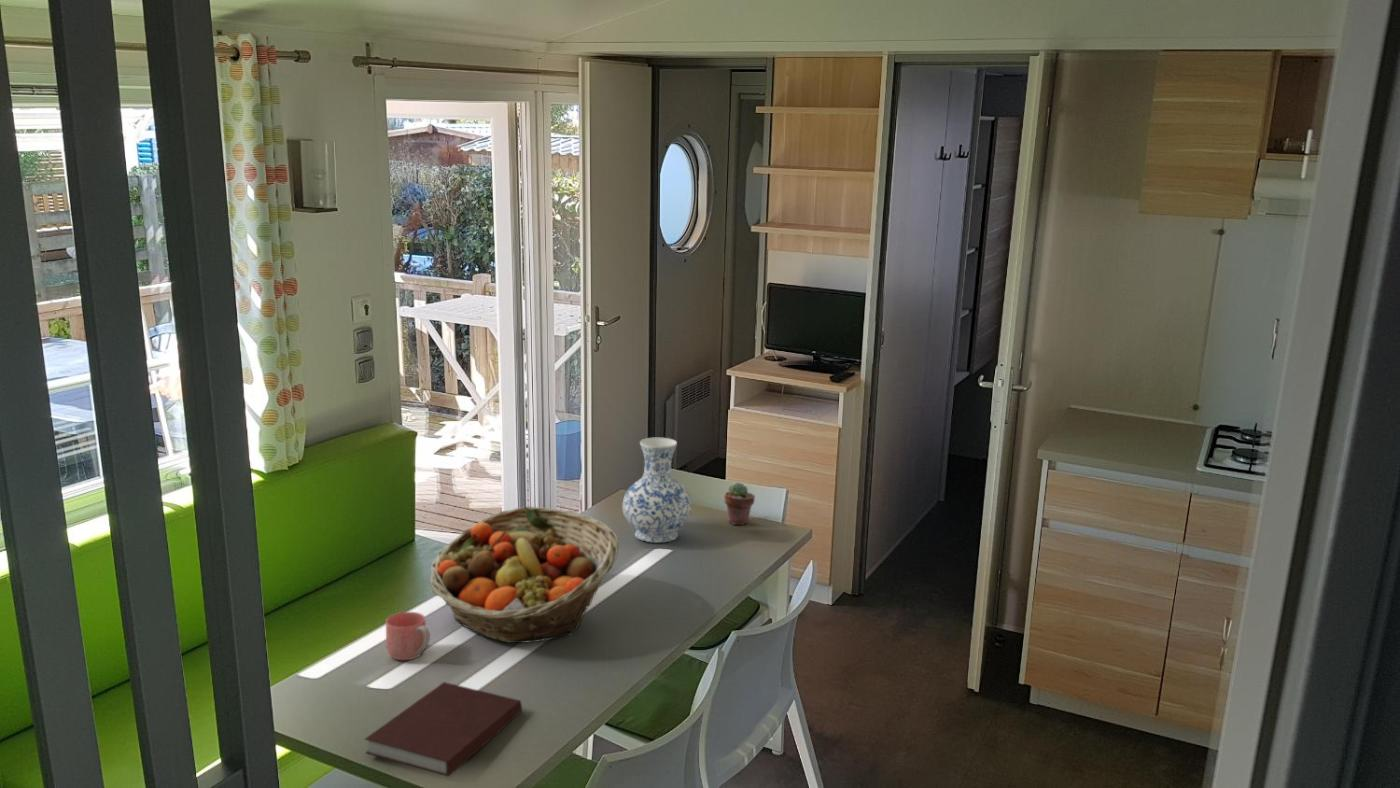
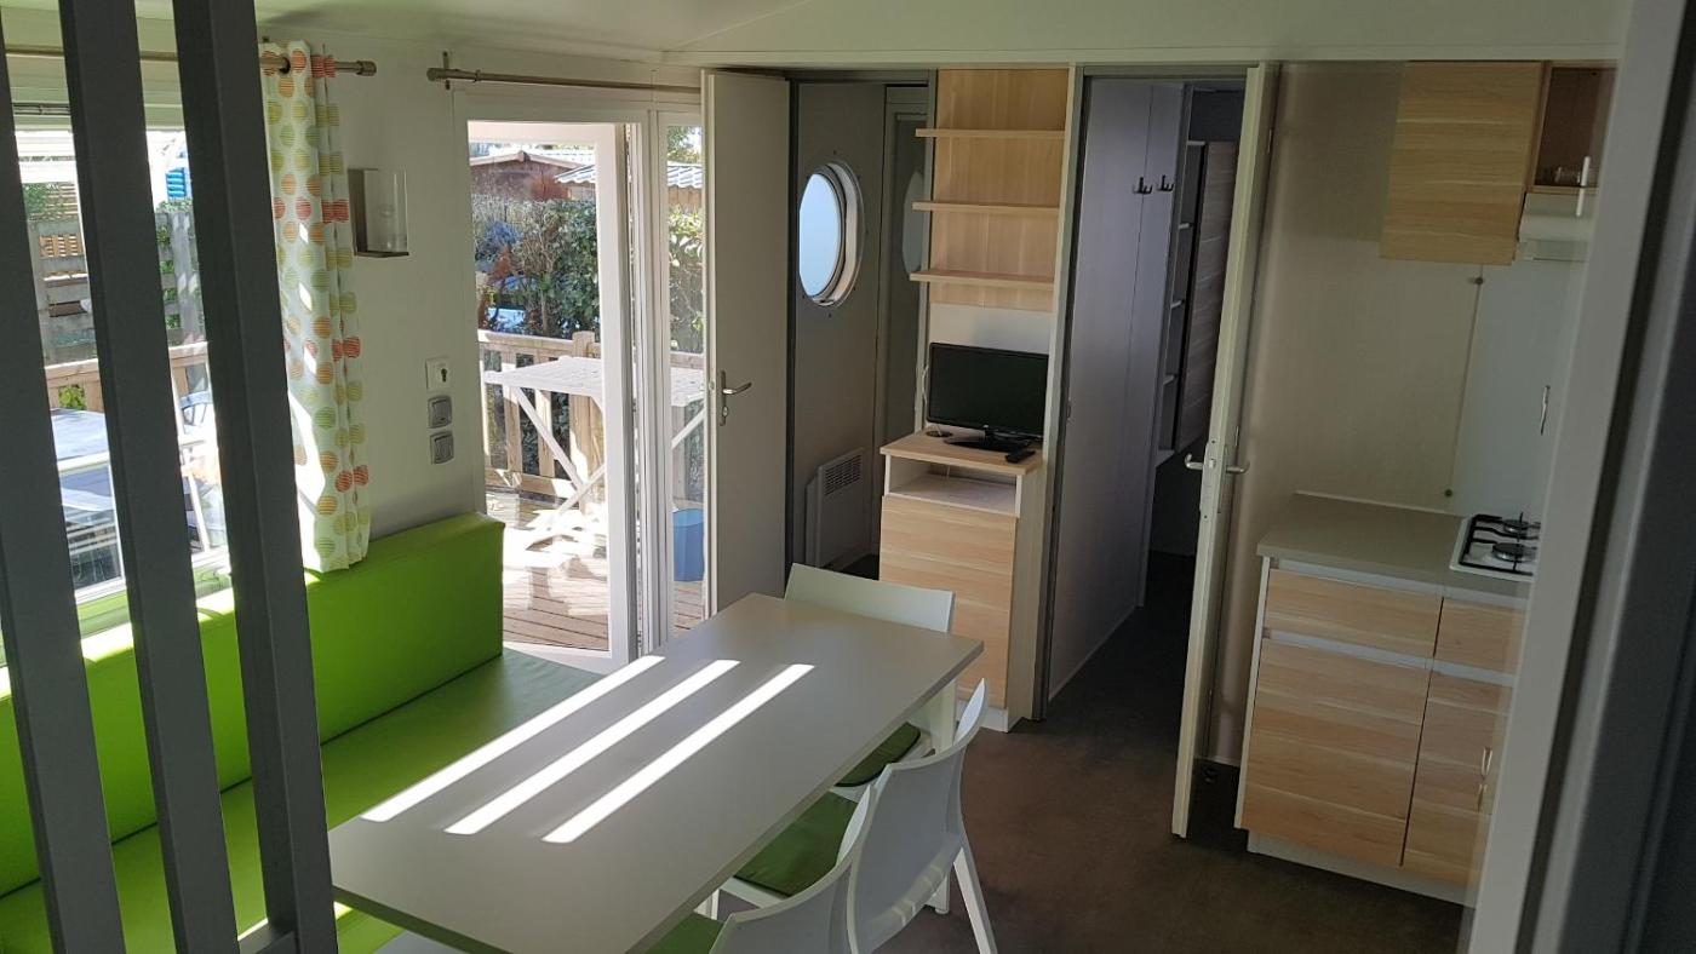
- vase [622,437,693,544]
- fruit basket [428,506,620,644]
- notebook [364,681,523,778]
- mug [385,611,431,661]
- potted succulent [723,482,756,526]
